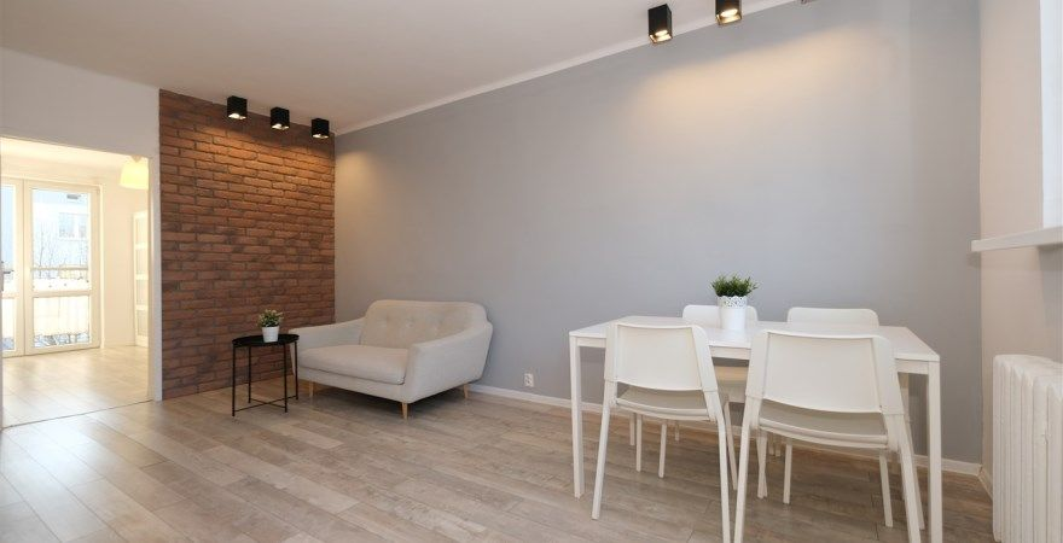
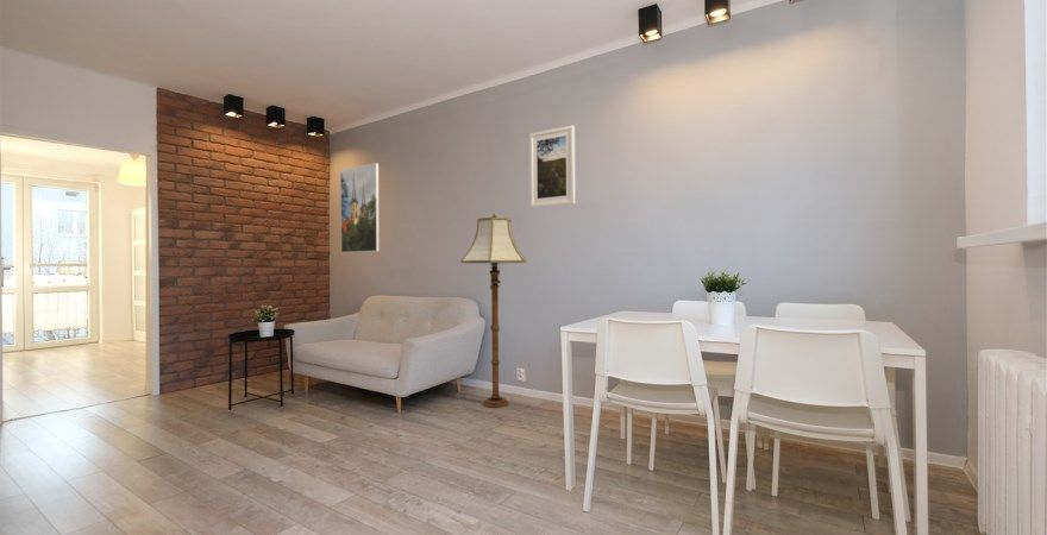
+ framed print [528,125,576,209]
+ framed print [339,162,381,253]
+ floor lamp [459,212,528,409]
